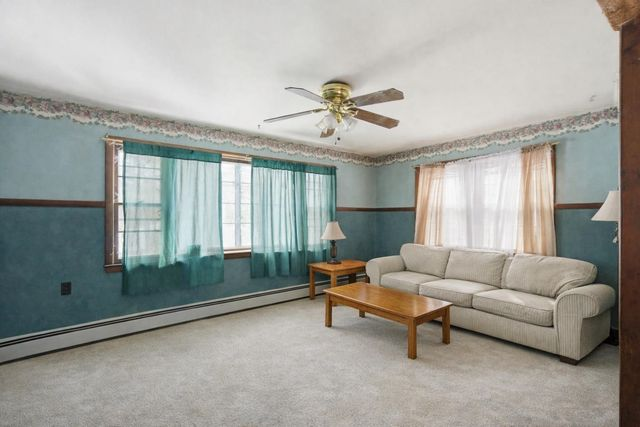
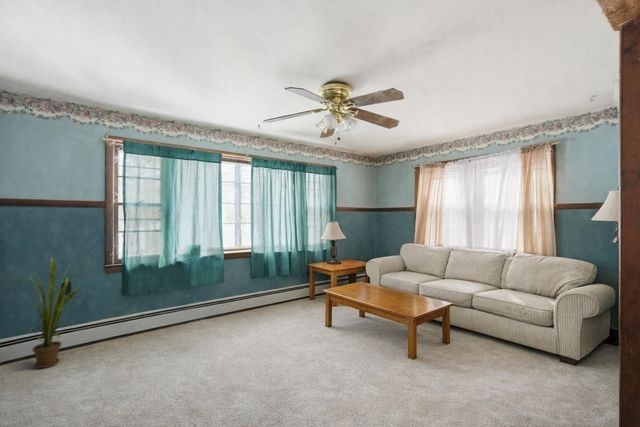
+ house plant [7,257,81,369]
